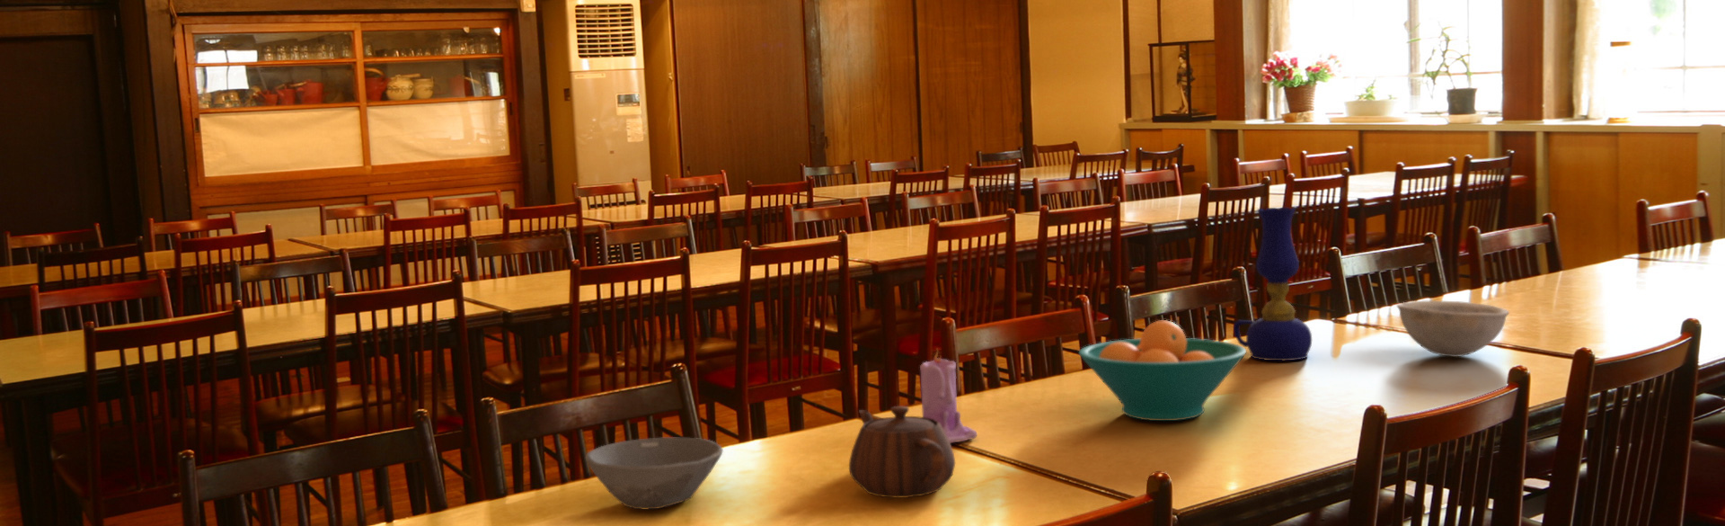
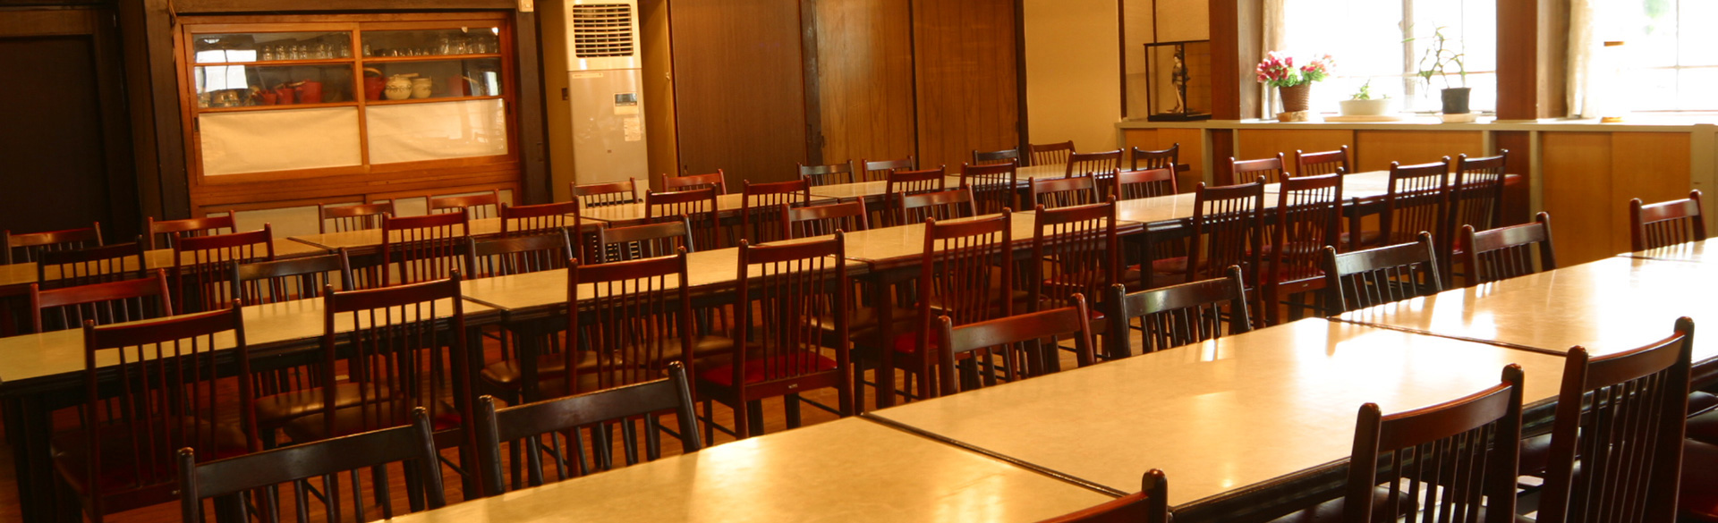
- oil lamp [1232,207,1312,361]
- bowl [1396,299,1510,358]
- candle [919,347,978,445]
- teapot [848,406,956,498]
- fruit bowl [1078,319,1248,421]
- bowl [585,436,724,509]
